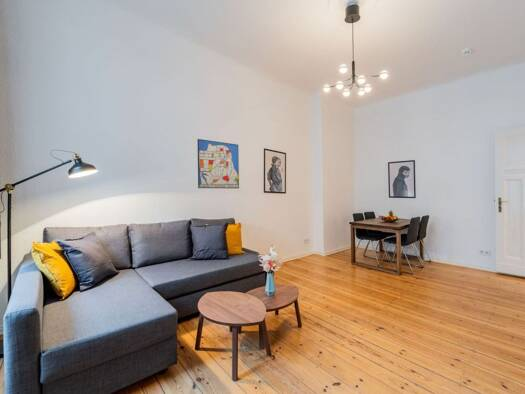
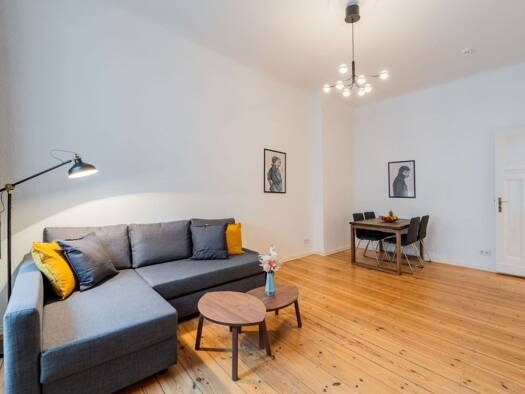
- wall art [196,138,240,189]
